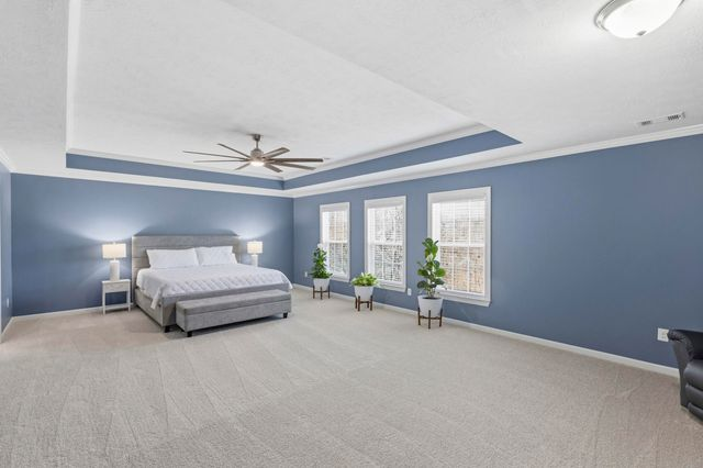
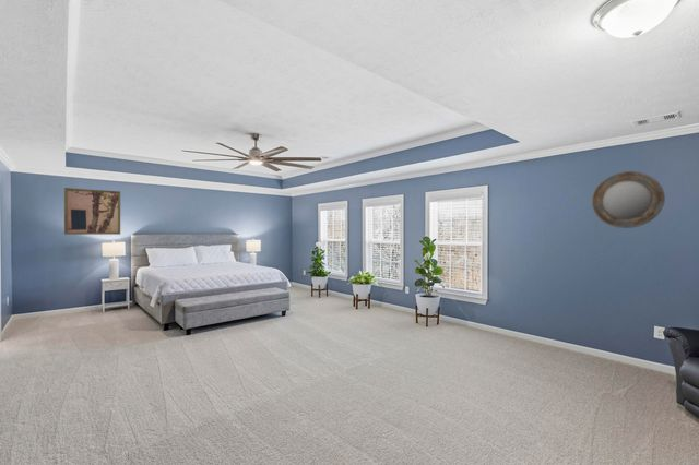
+ home mirror [591,170,666,229]
+ wall art [63,187,121,236]
